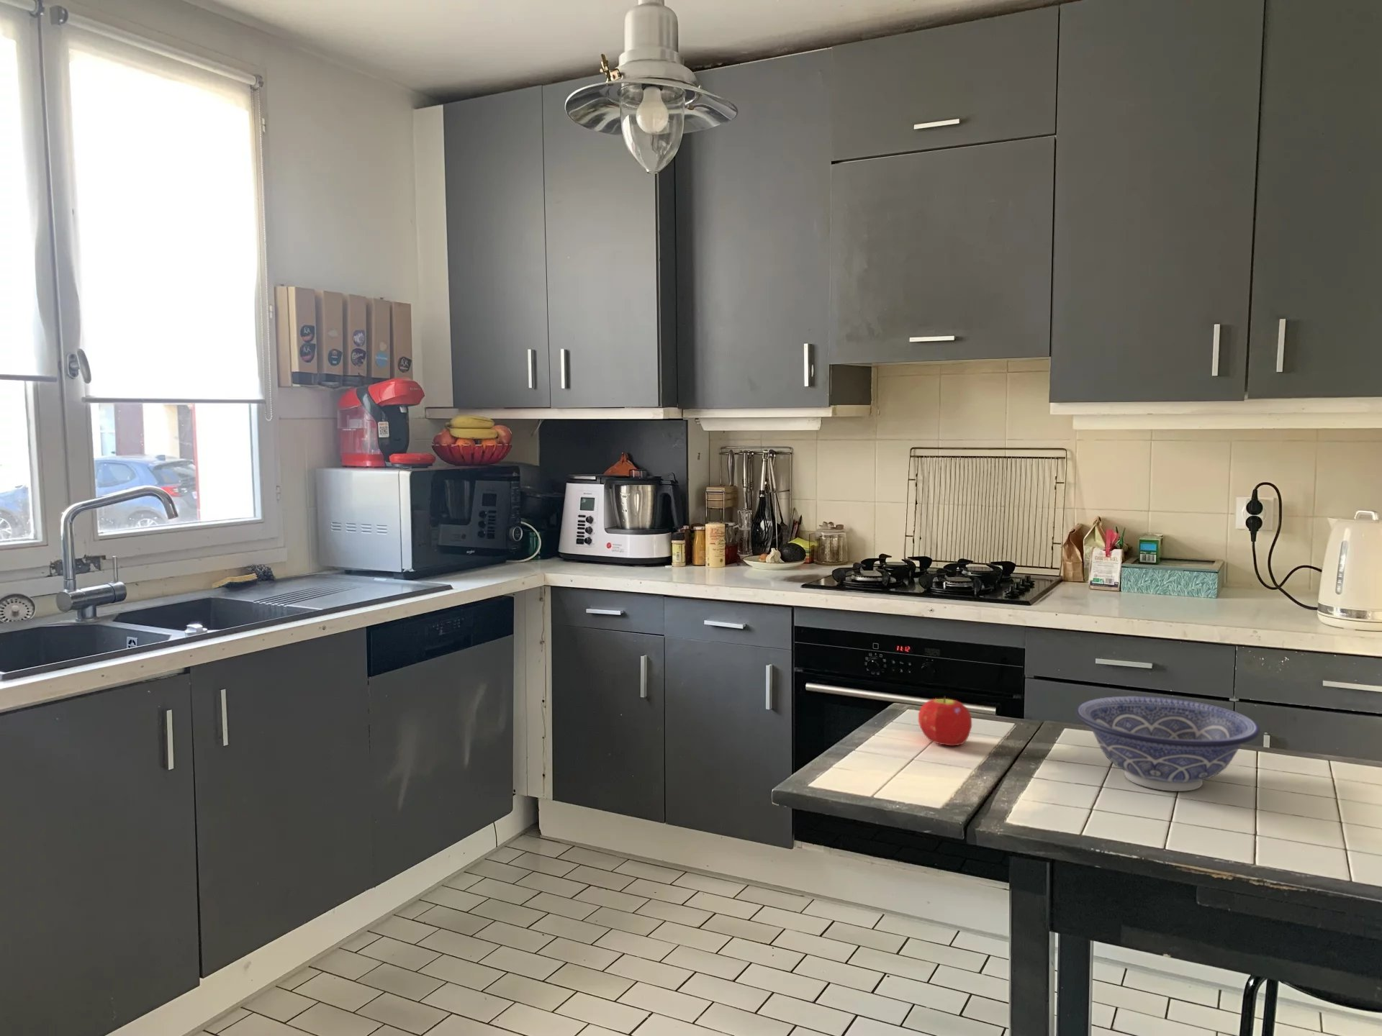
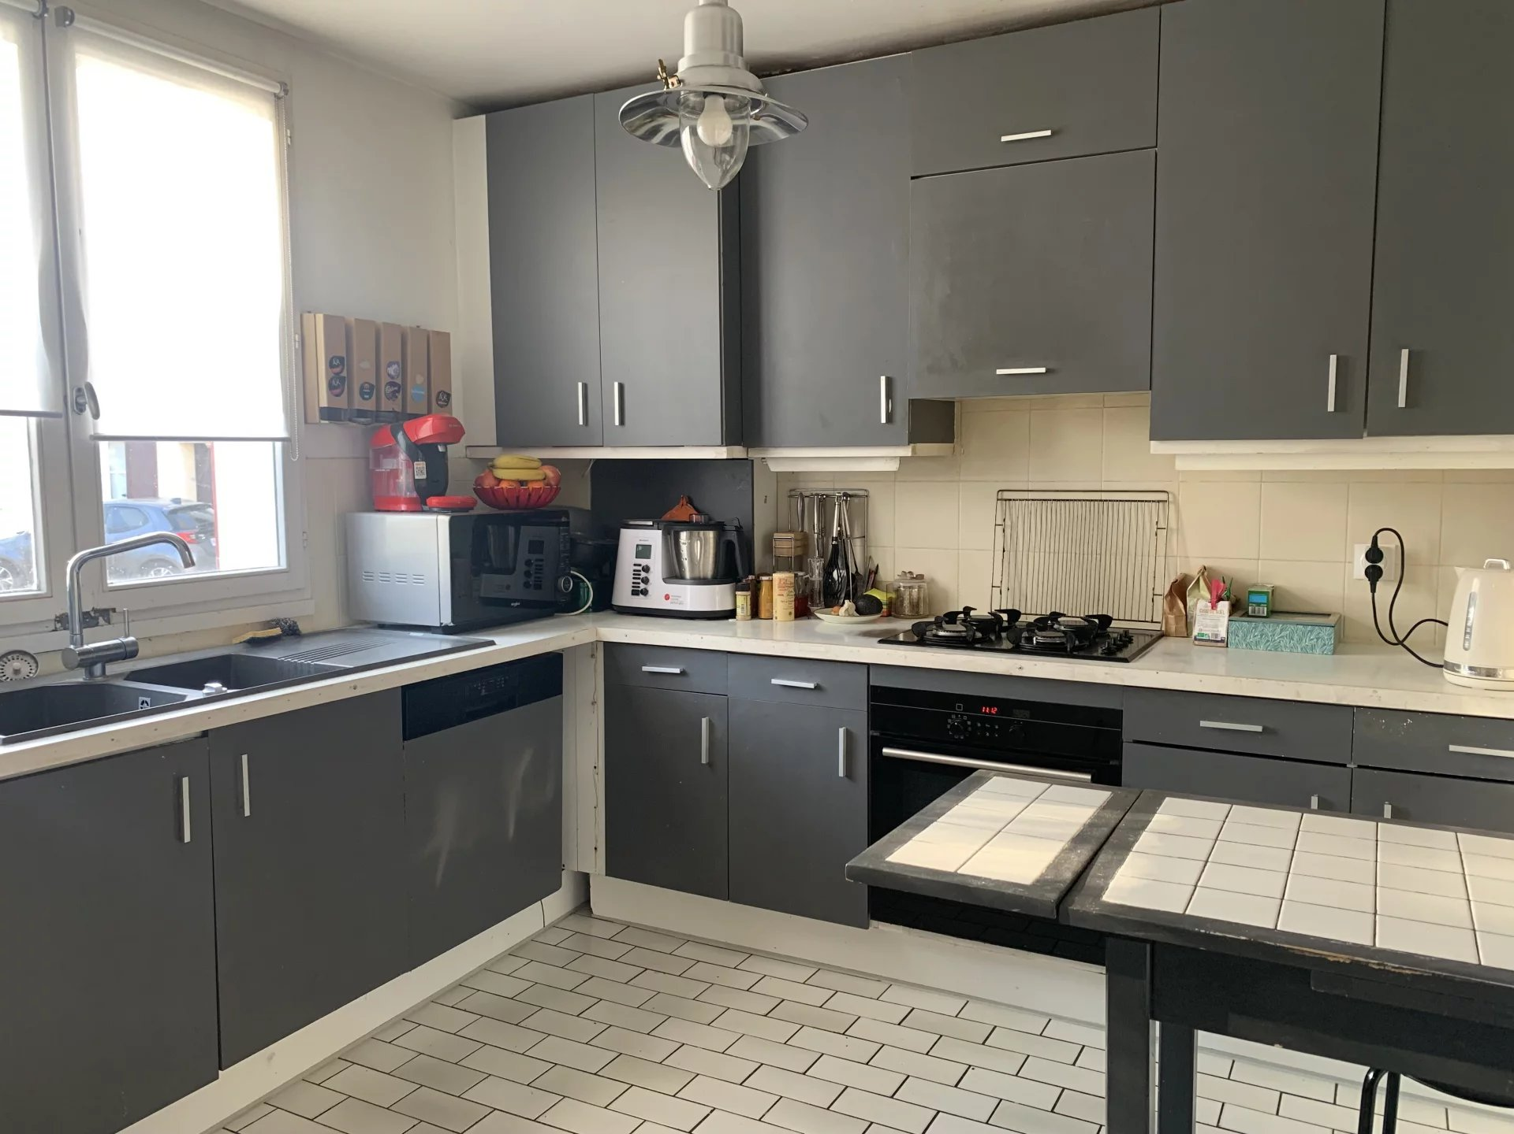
- decorative bowl [1075,695,1261,792]
- fruit [917,695,973,747]
